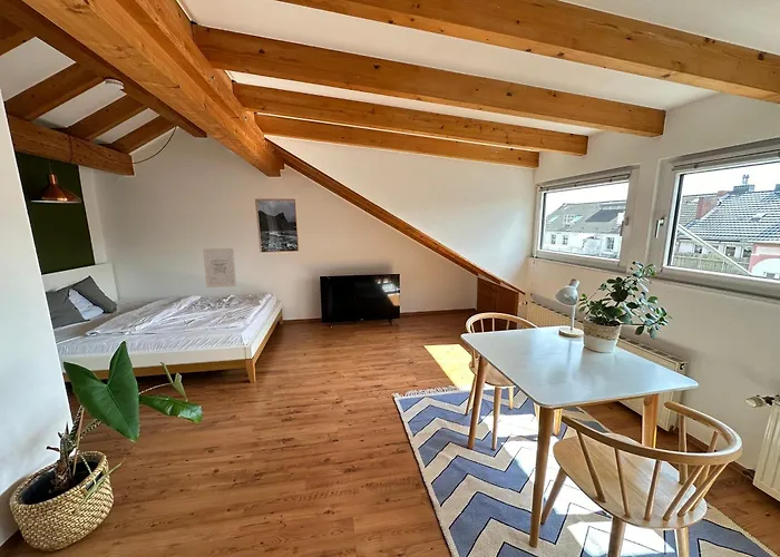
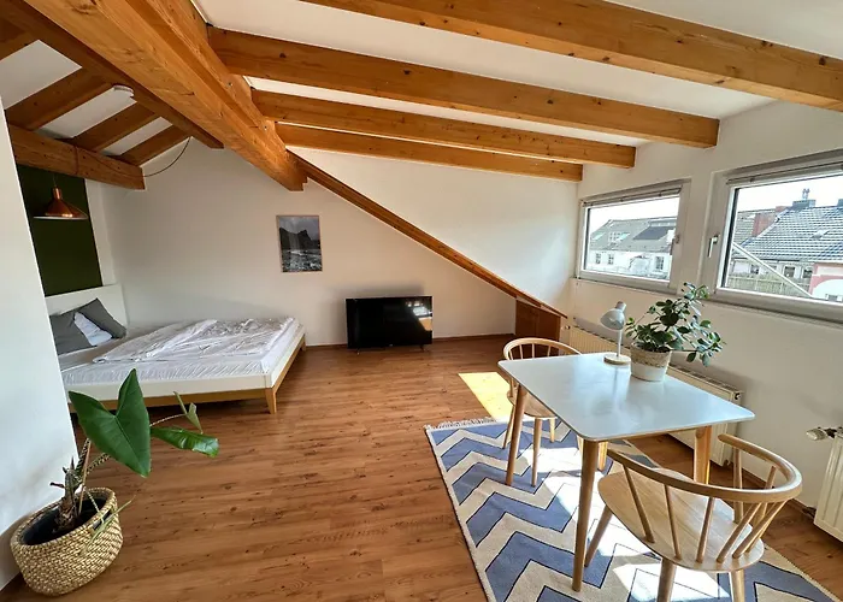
- wall art [202,247,237,289]
